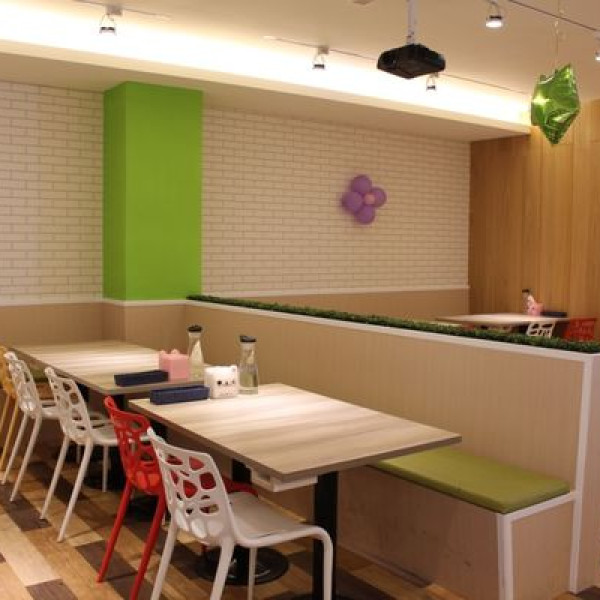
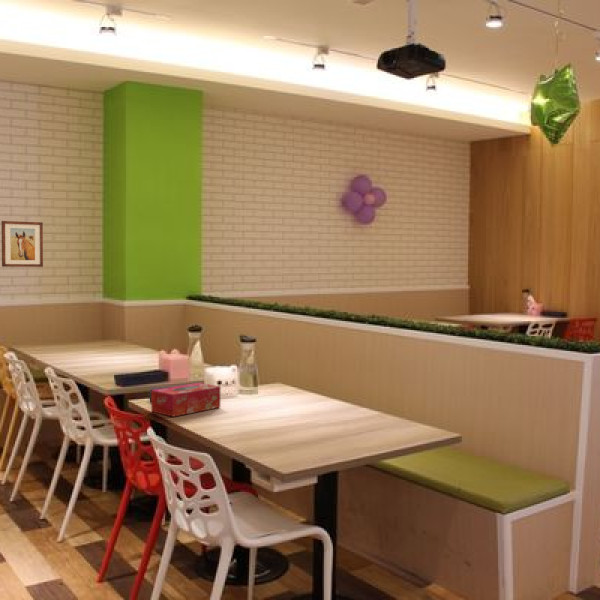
+ tissue box [150,382,221,418]
+ wall art [1,220,44,268]
